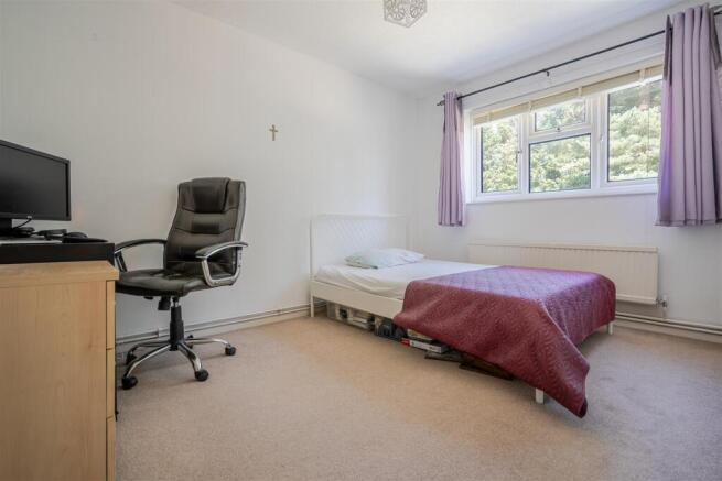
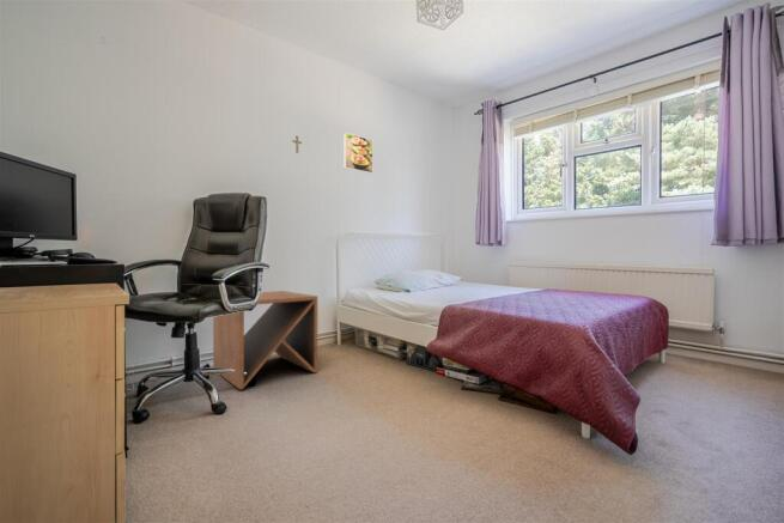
+ side table [212,290,318,391]
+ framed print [342,132,375,175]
